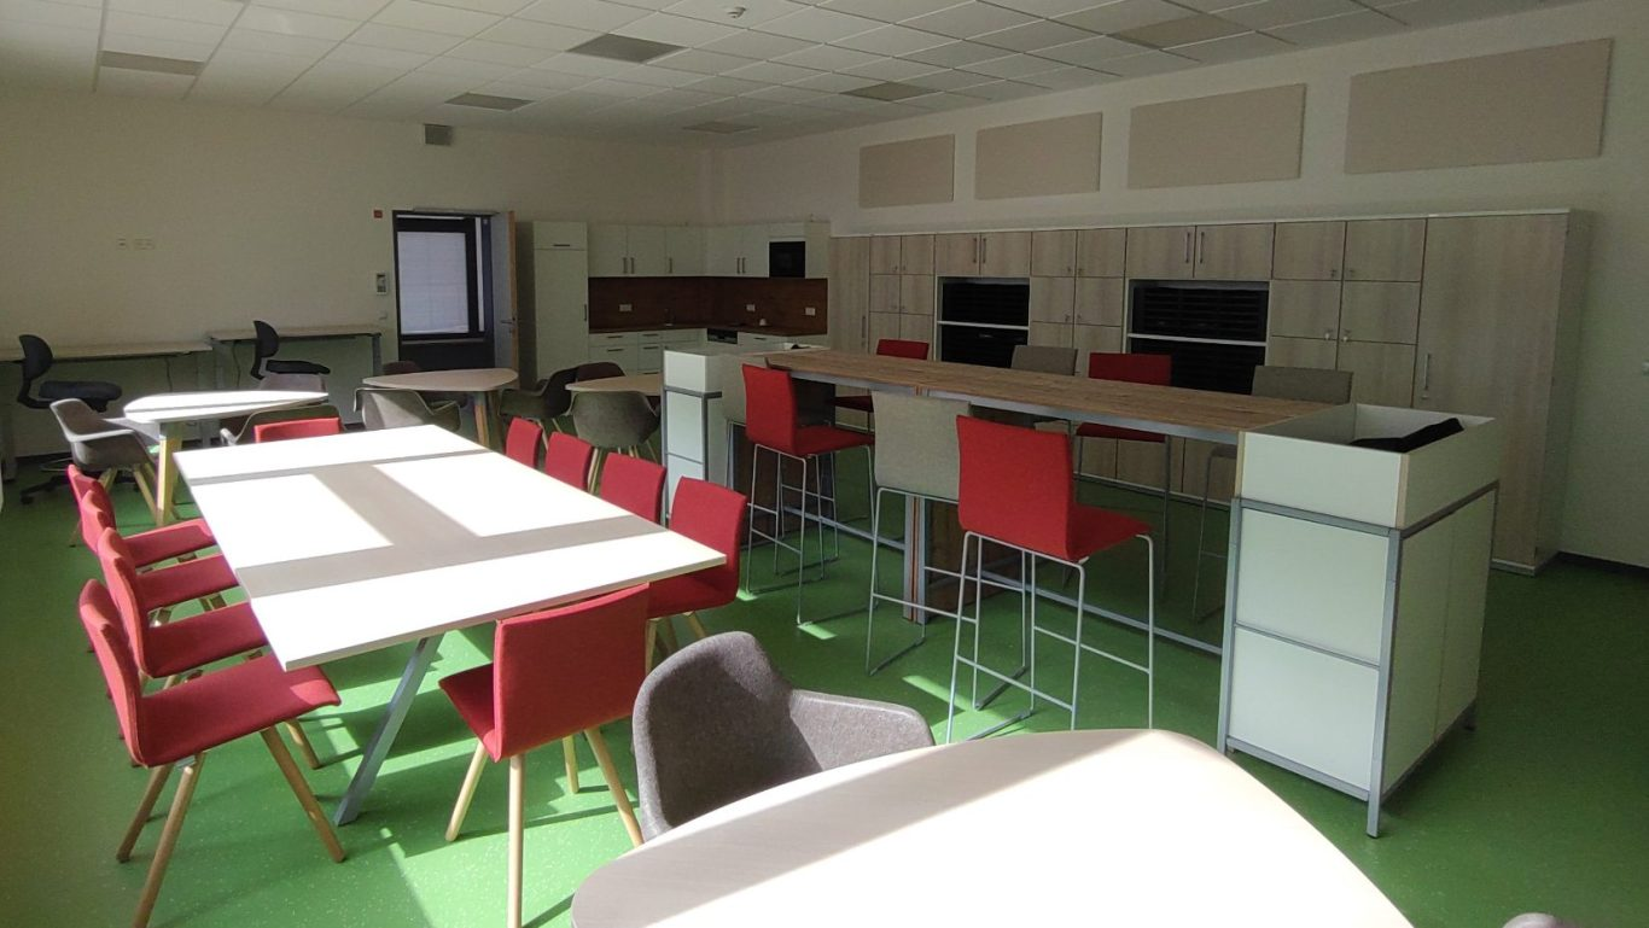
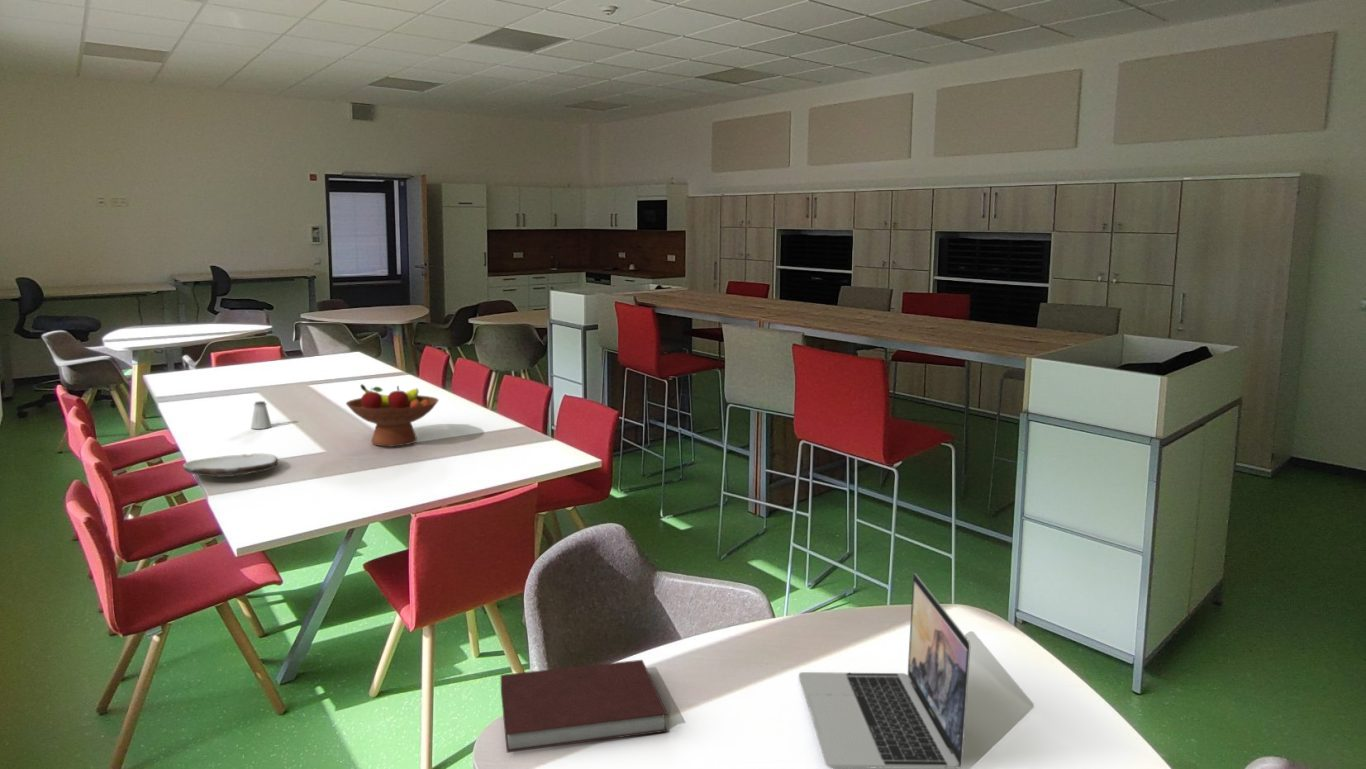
+ laptop [798,572,971,769]
+ saltshaker [250,400,273,430]
+ notebook [500,659,668,754]
+ plate [182,453,279,478]
+ fruit bowl [345,383,440,447]
